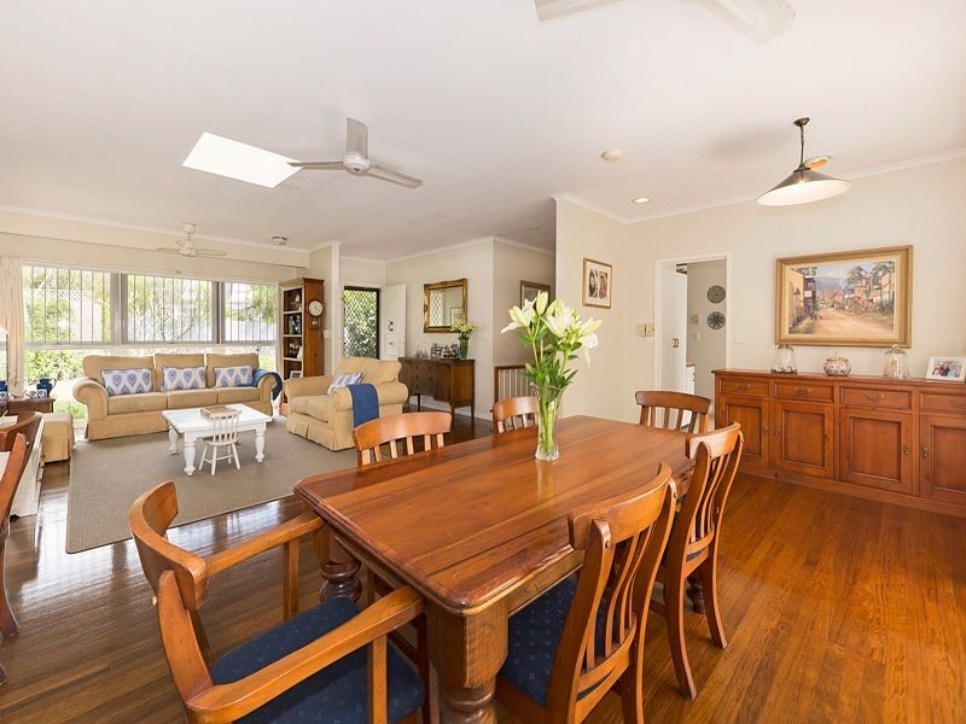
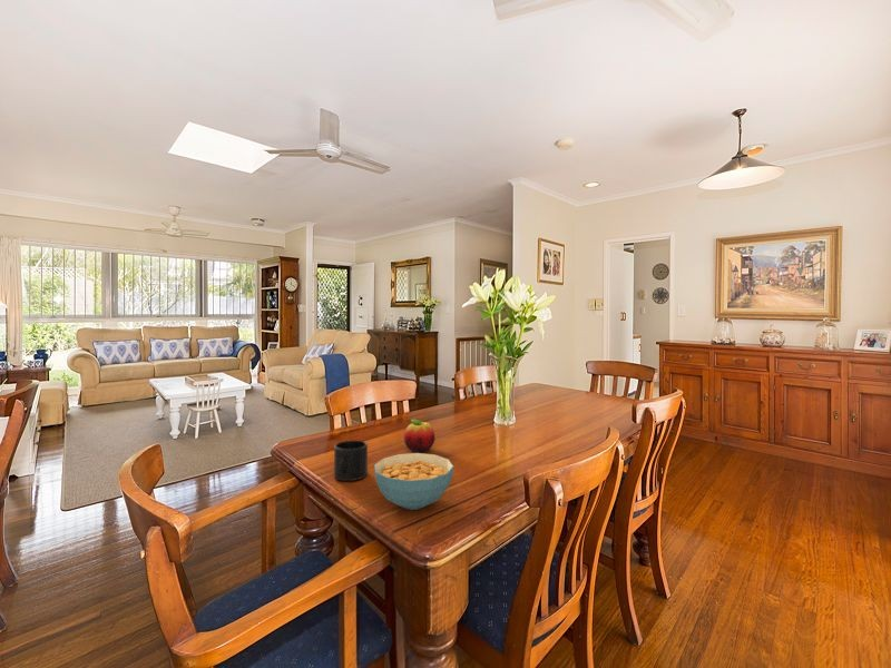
+ mug [333,439,369,482]
+ cereal bowl [373,452,454,511]
+ fruit [403,418,435,453]
